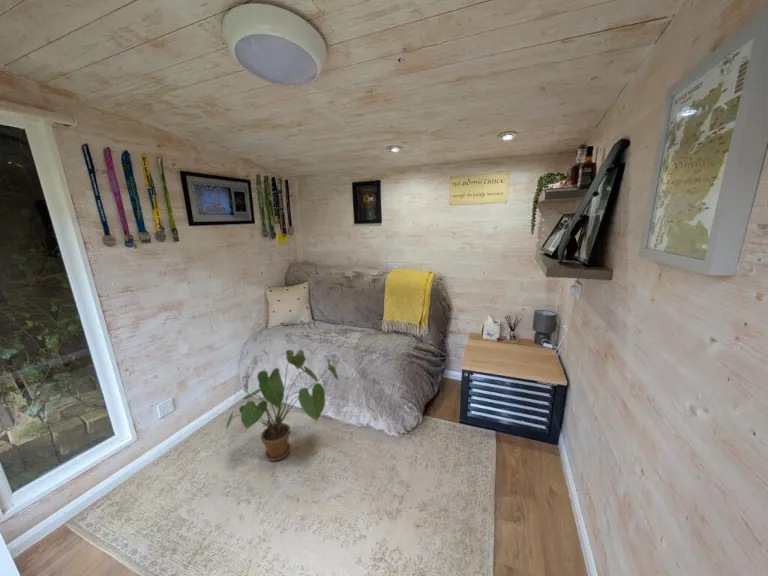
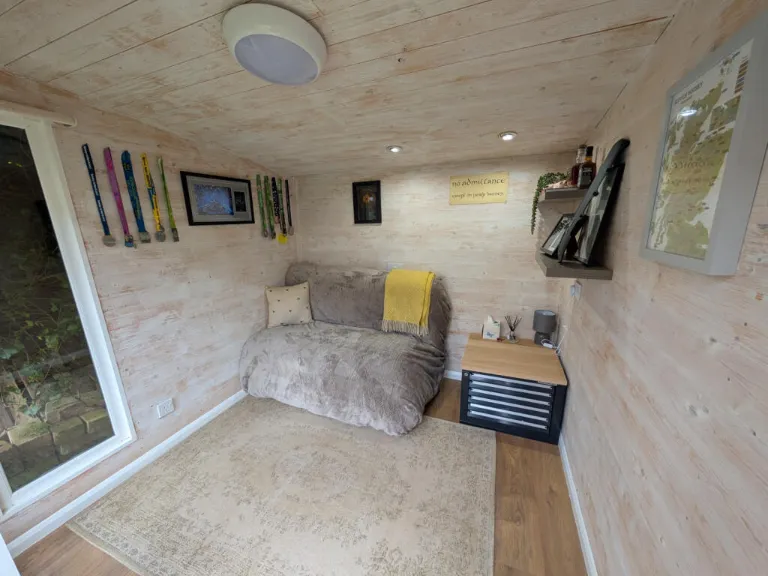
- house plant [224,349,340,462]
